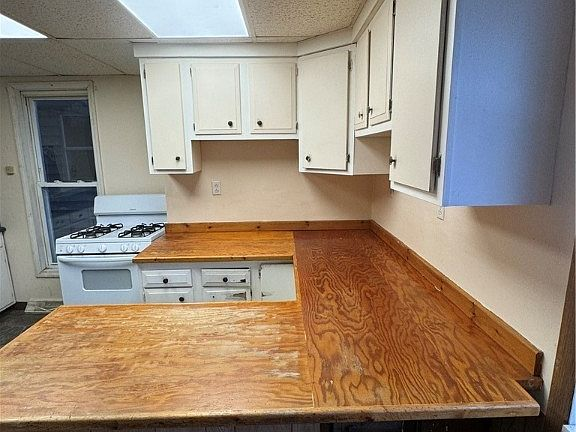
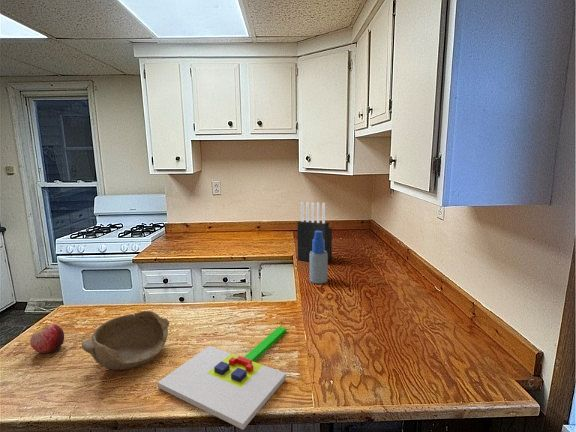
+ knife block [296,201,333,262]
+ apple [29,323,65,355]
+ spray bottle [309,231,329,284]
+ chopping board [156,326,287,431]
+ bowl [81,310,170,370]
